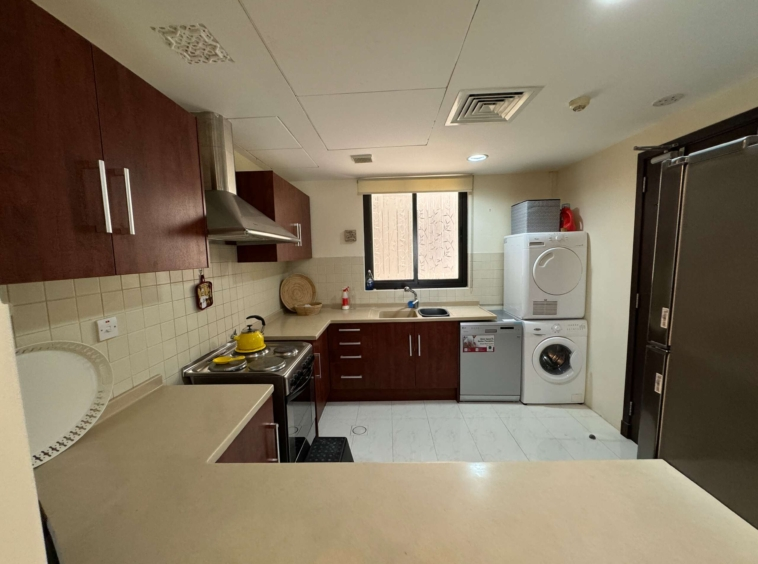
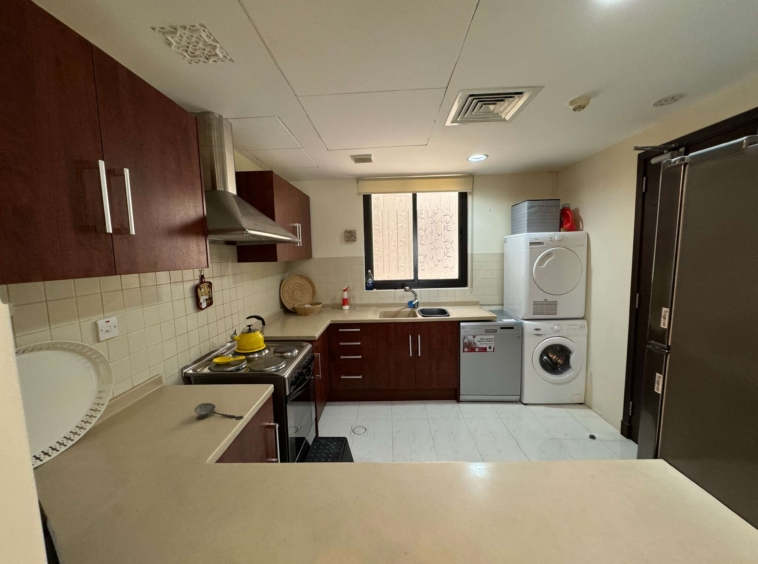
+ spoon [193,402,244,421]
